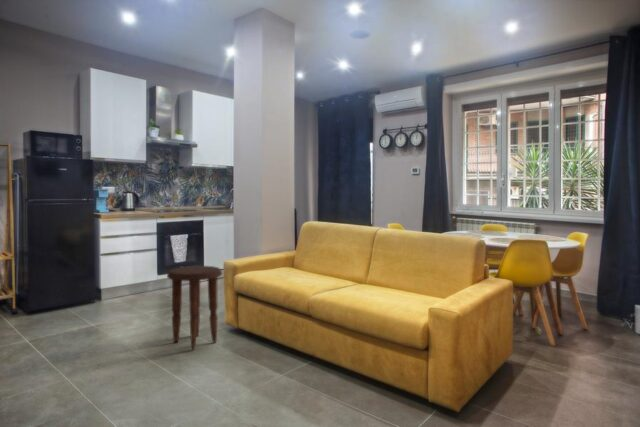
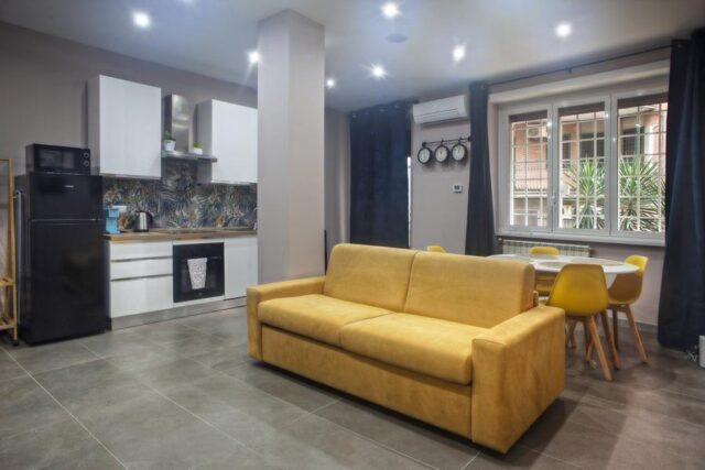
- side table [166,265,223,351]
